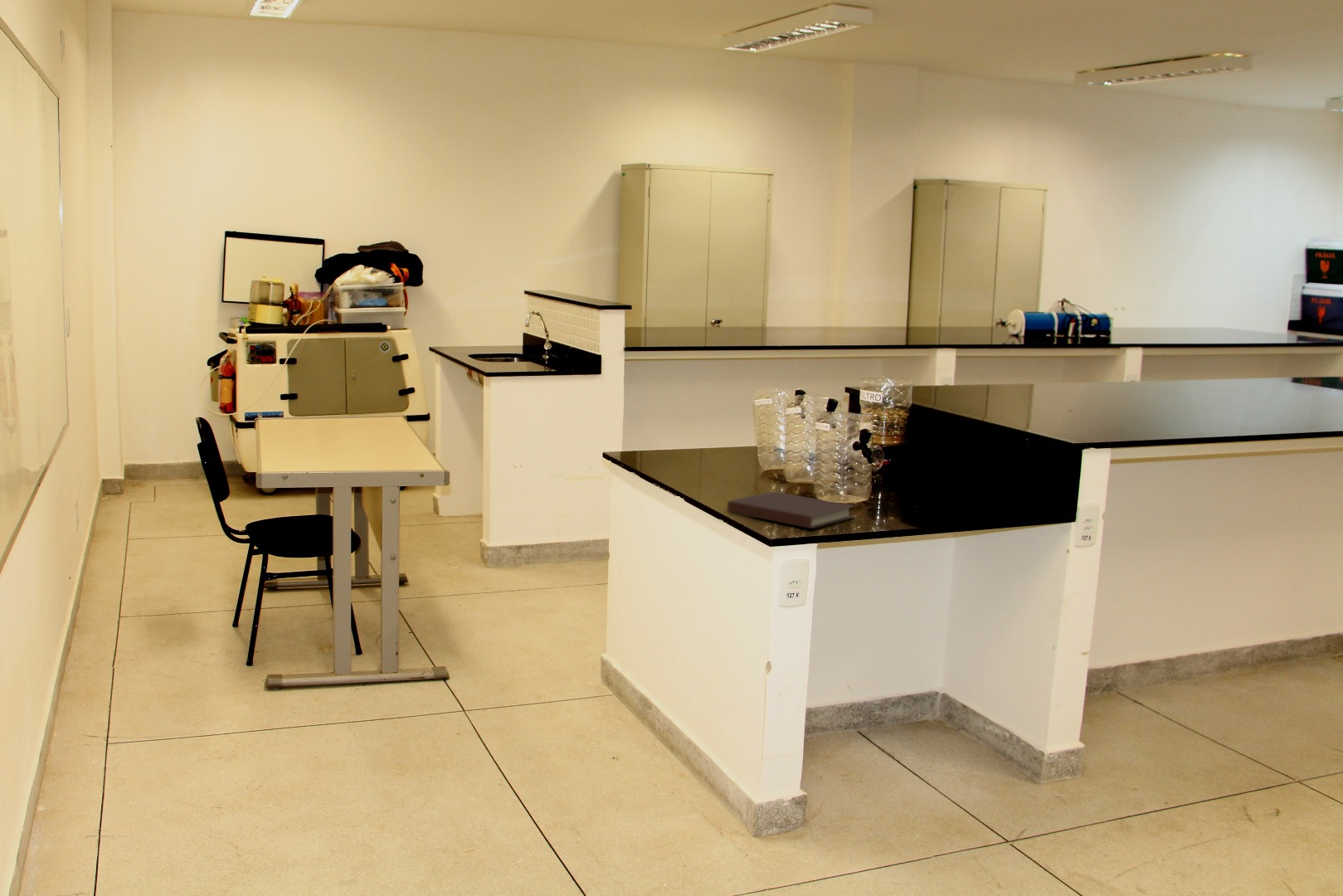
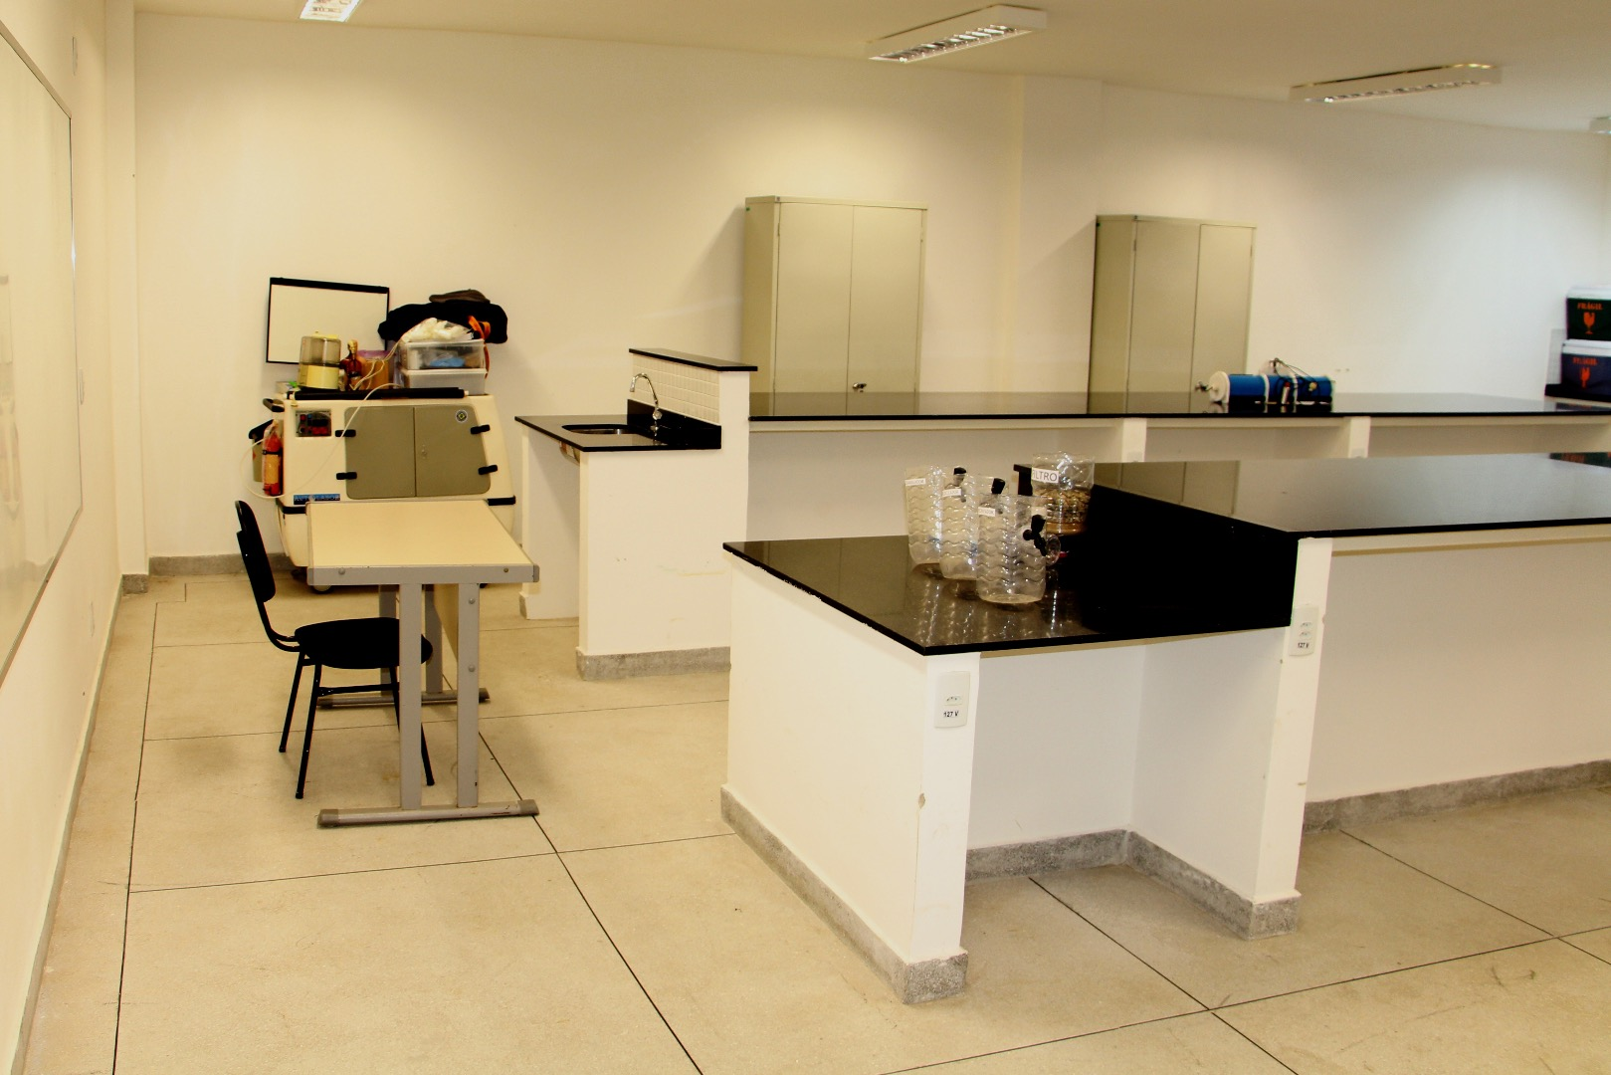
- notebook [727,490,856,529]
